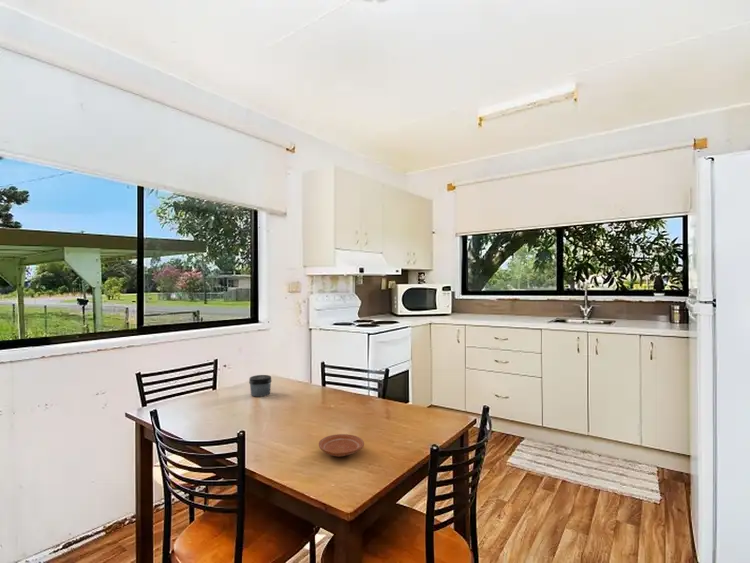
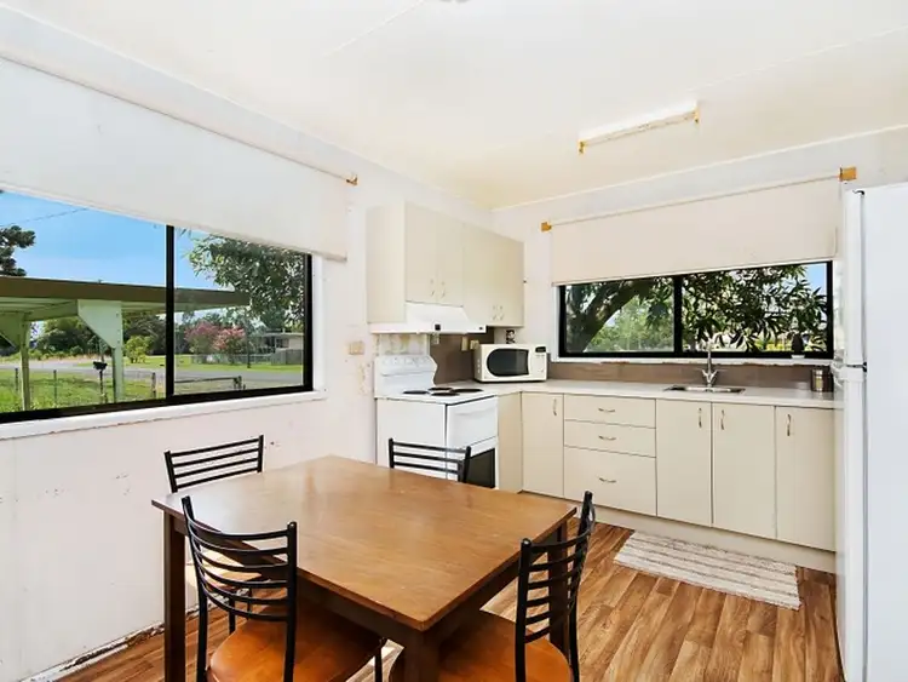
- jar [248,374,272,397]
- plate [318,433,365,458]
